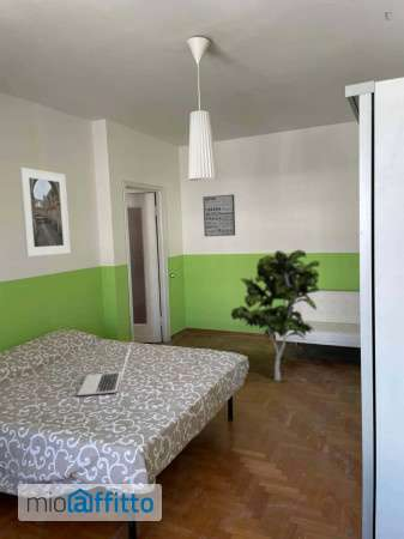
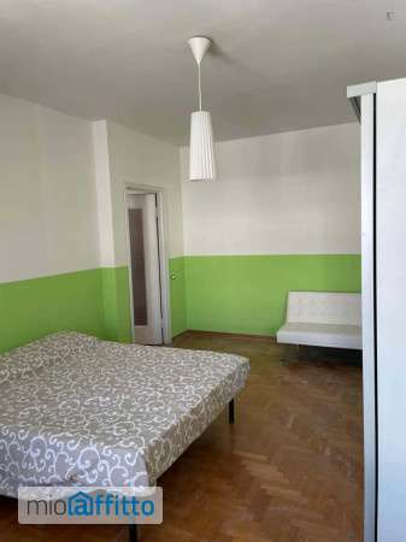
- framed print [18,166,72,258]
- laptop [76,340,133,396]
- indoor plant [229,248,321,382]
- wall art [203,193,236,237]
